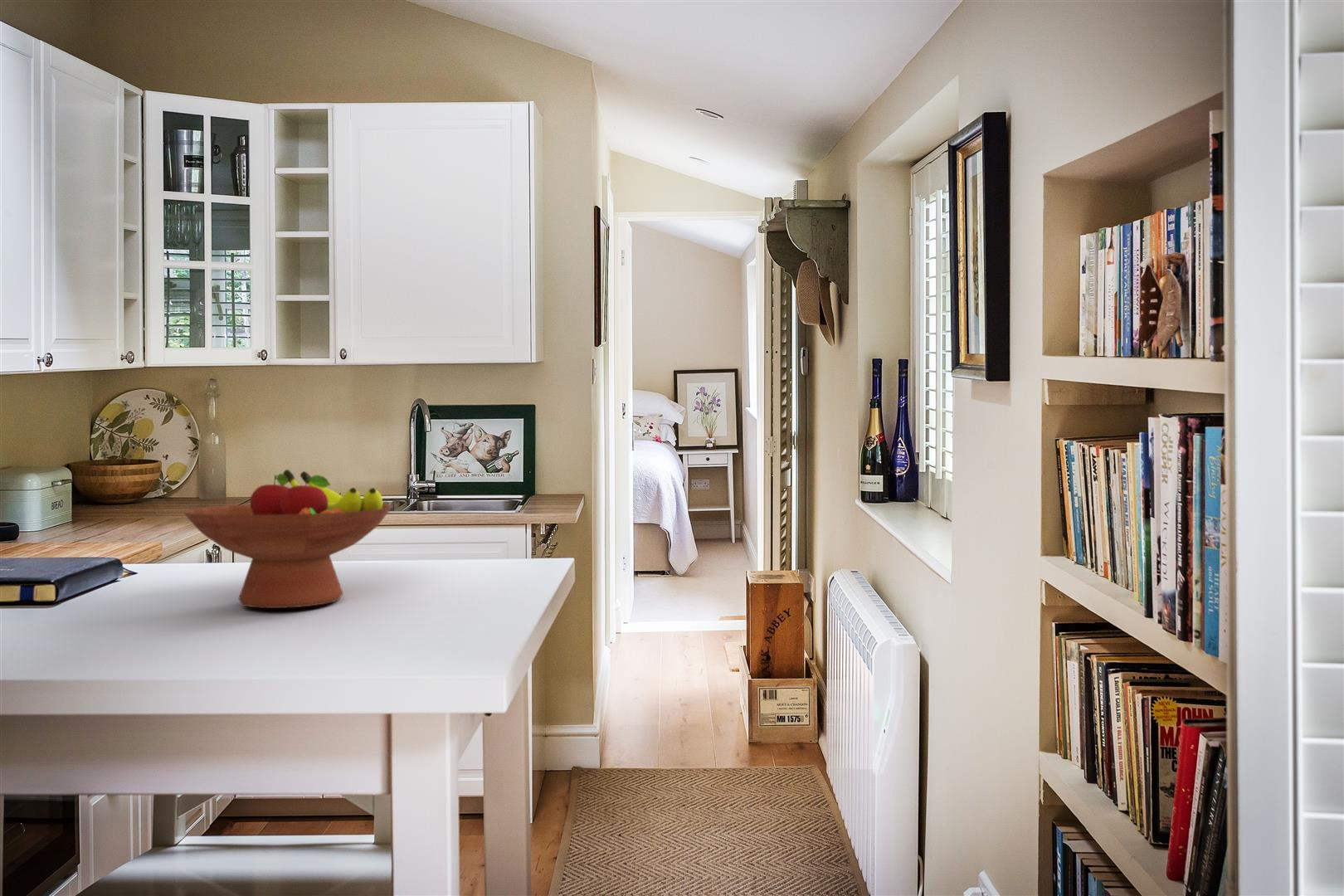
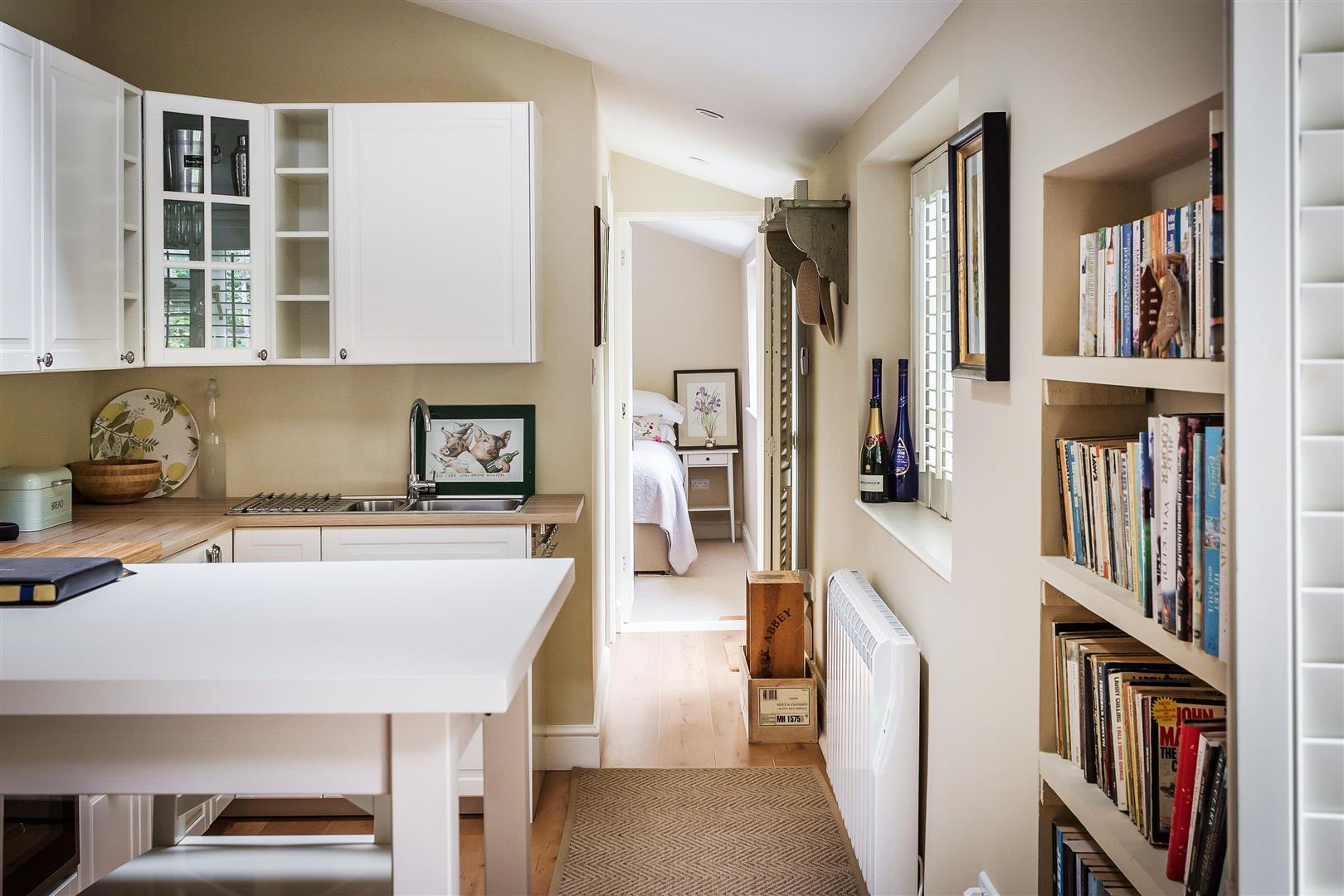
- fruit bowl [182,469,394,609]
